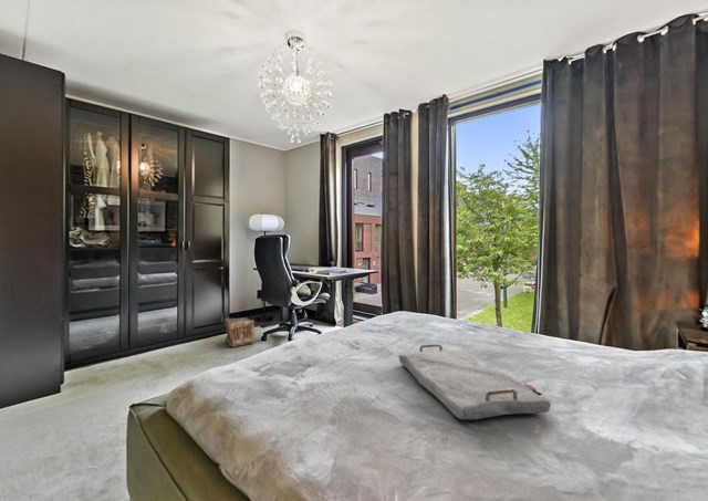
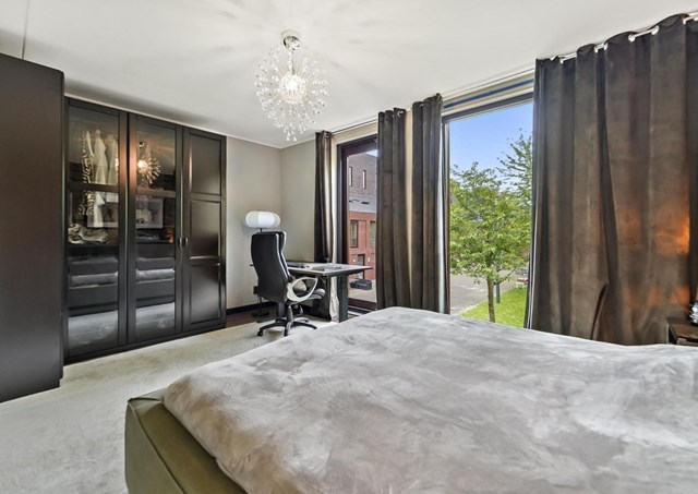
- serving tray [397,343,552,420]
- pouch [223,316,256,348]
